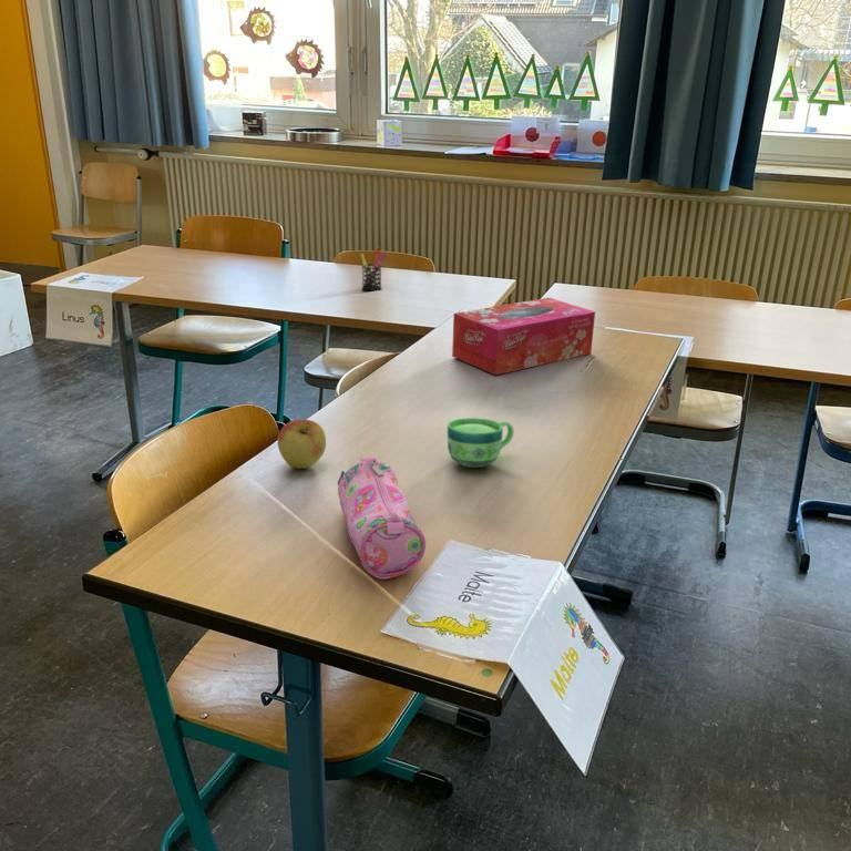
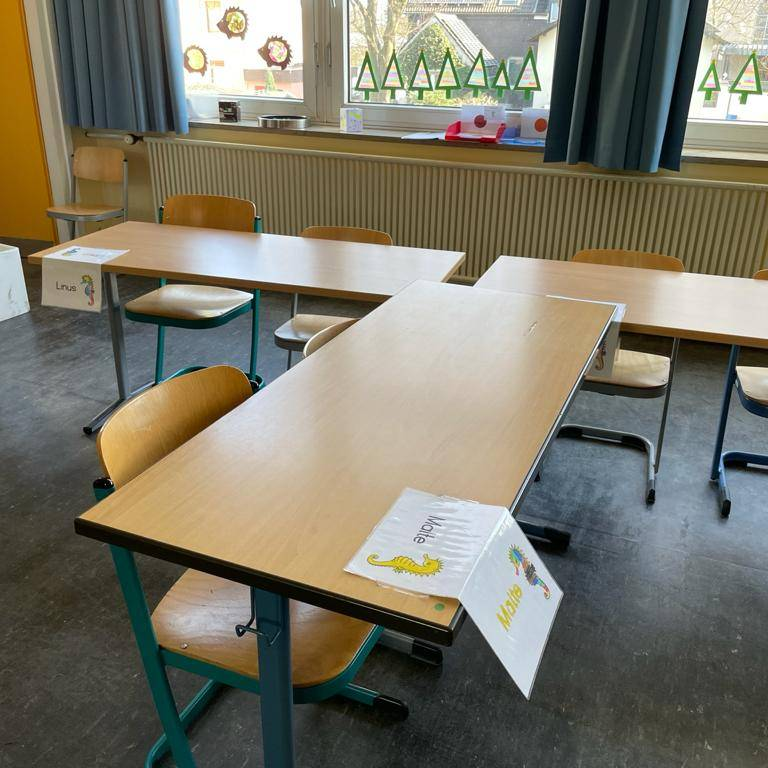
- pen holder [359,246,388,291]
- cup [447,417,515,469]
- apple [277,418,327,470]
- tissue box [451,297,596,376]
- pencil case [337,455,427,581]
